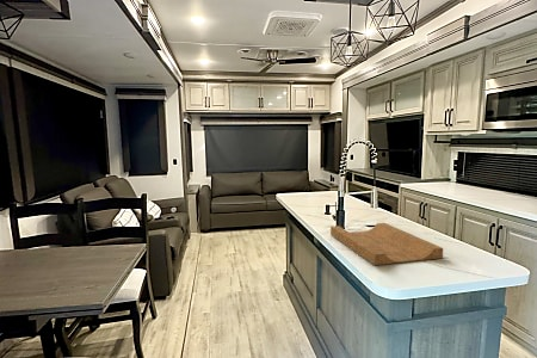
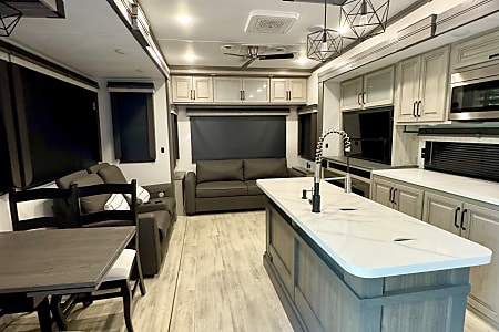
- cutting board [329,222,444,266]
